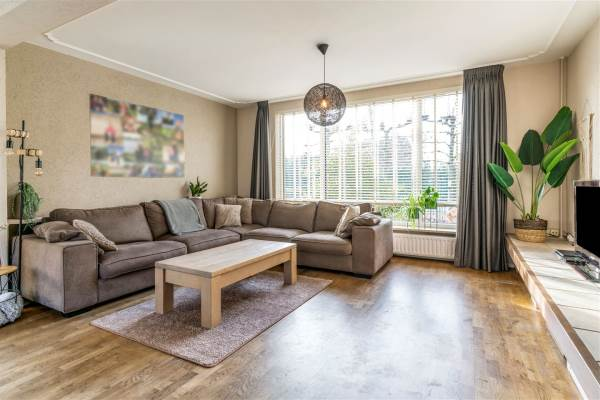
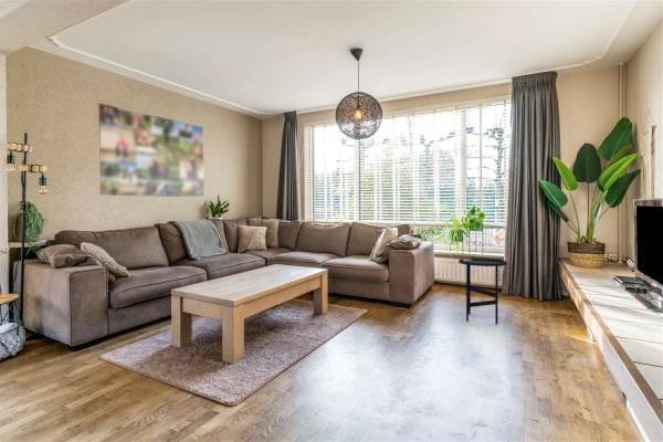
+ side table [457,257,508,325]
